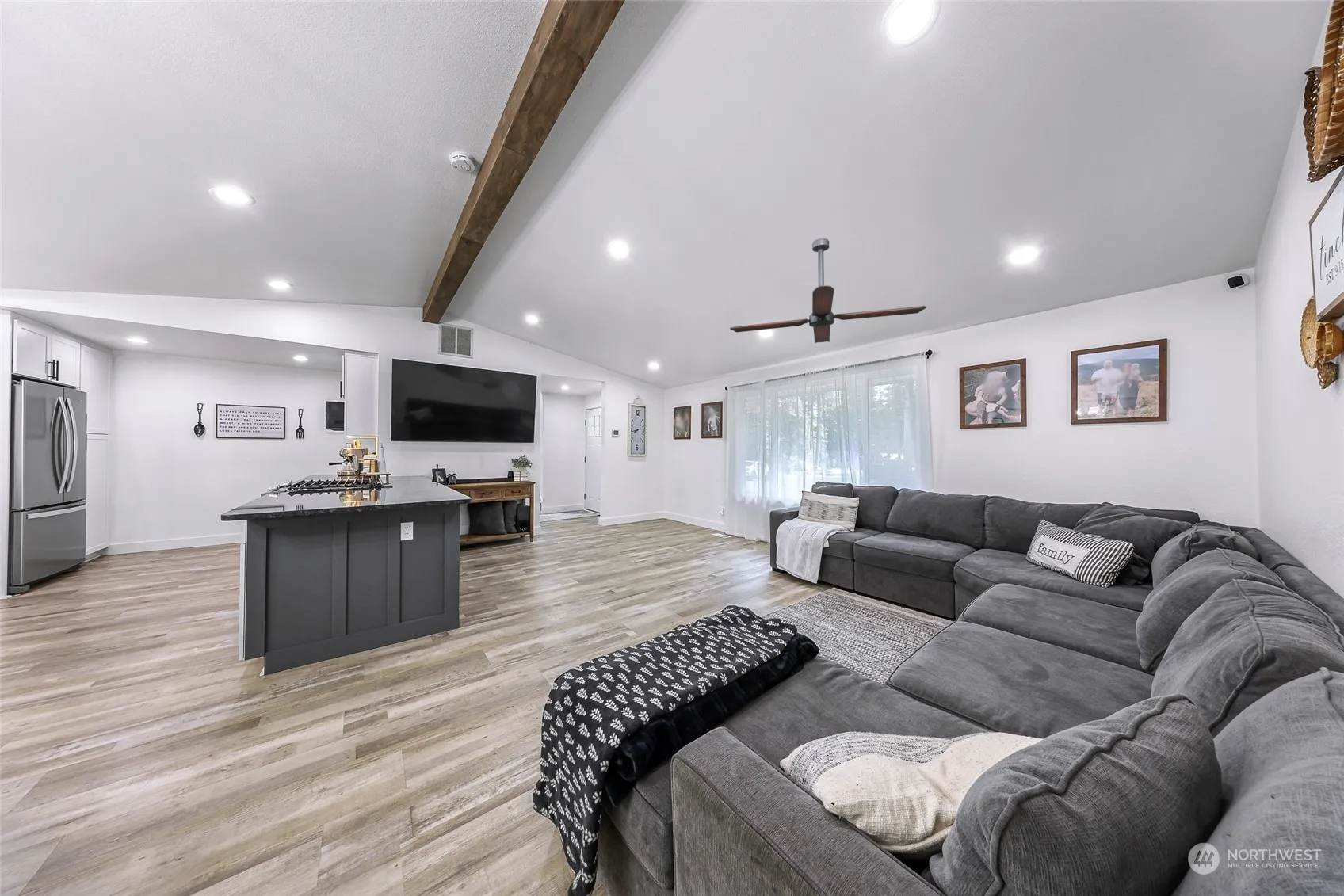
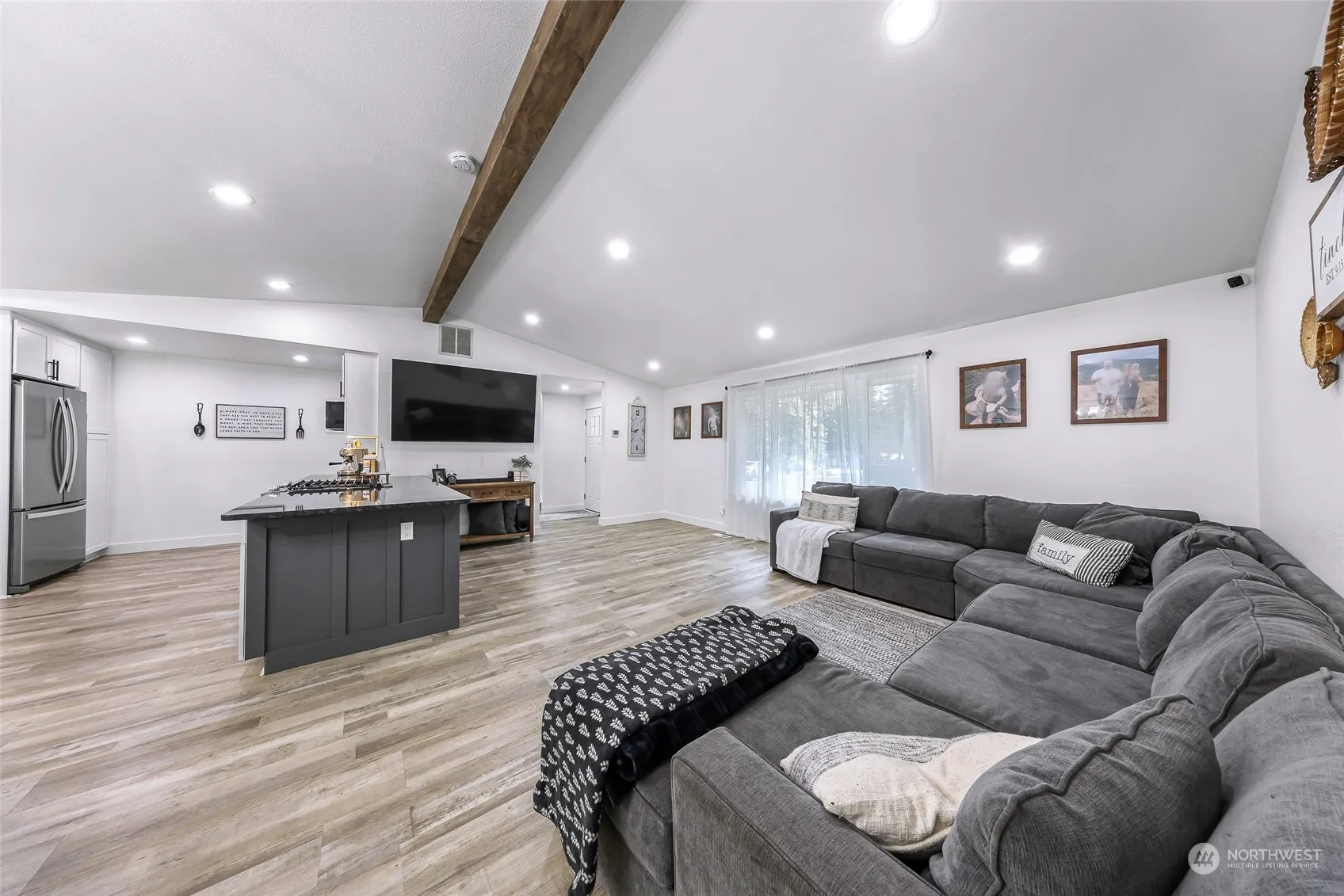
- ceiling fan [729,238,927,344]
